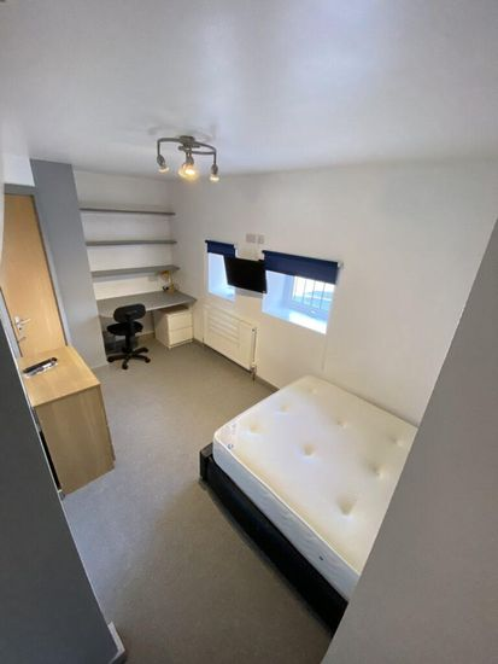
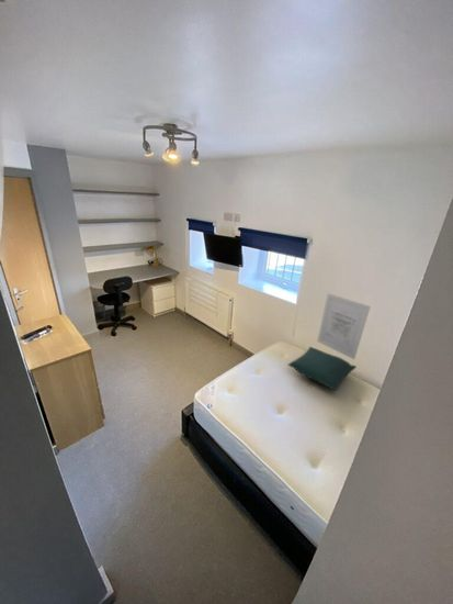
+ pillow [286,346,358,392]
+ wall art [316,292,372,360]
